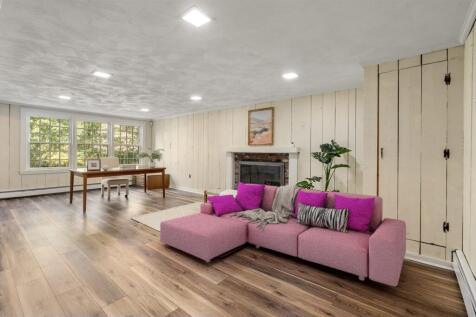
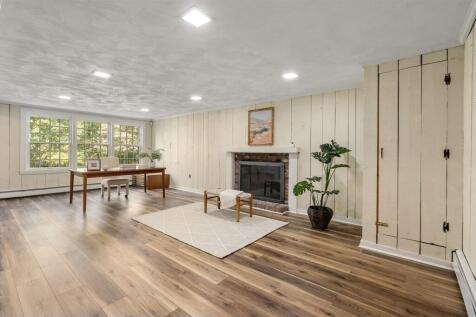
- sofa [159,181,407,287]
